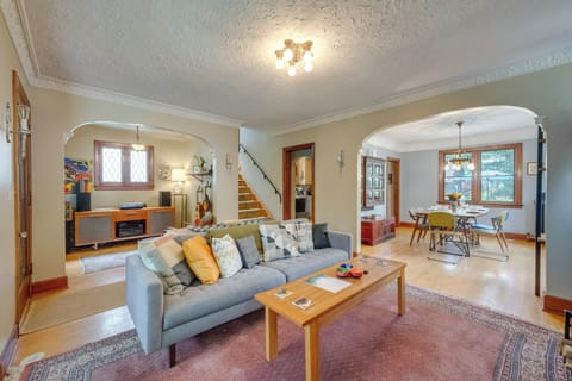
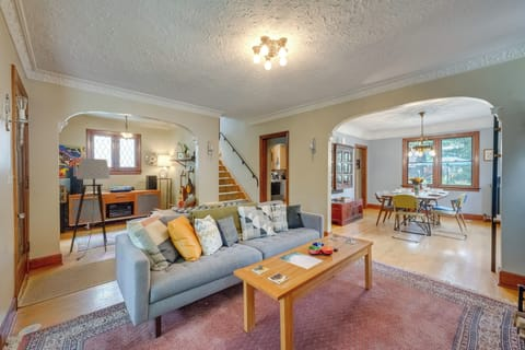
+ floor lamp [69,158,112,261]
